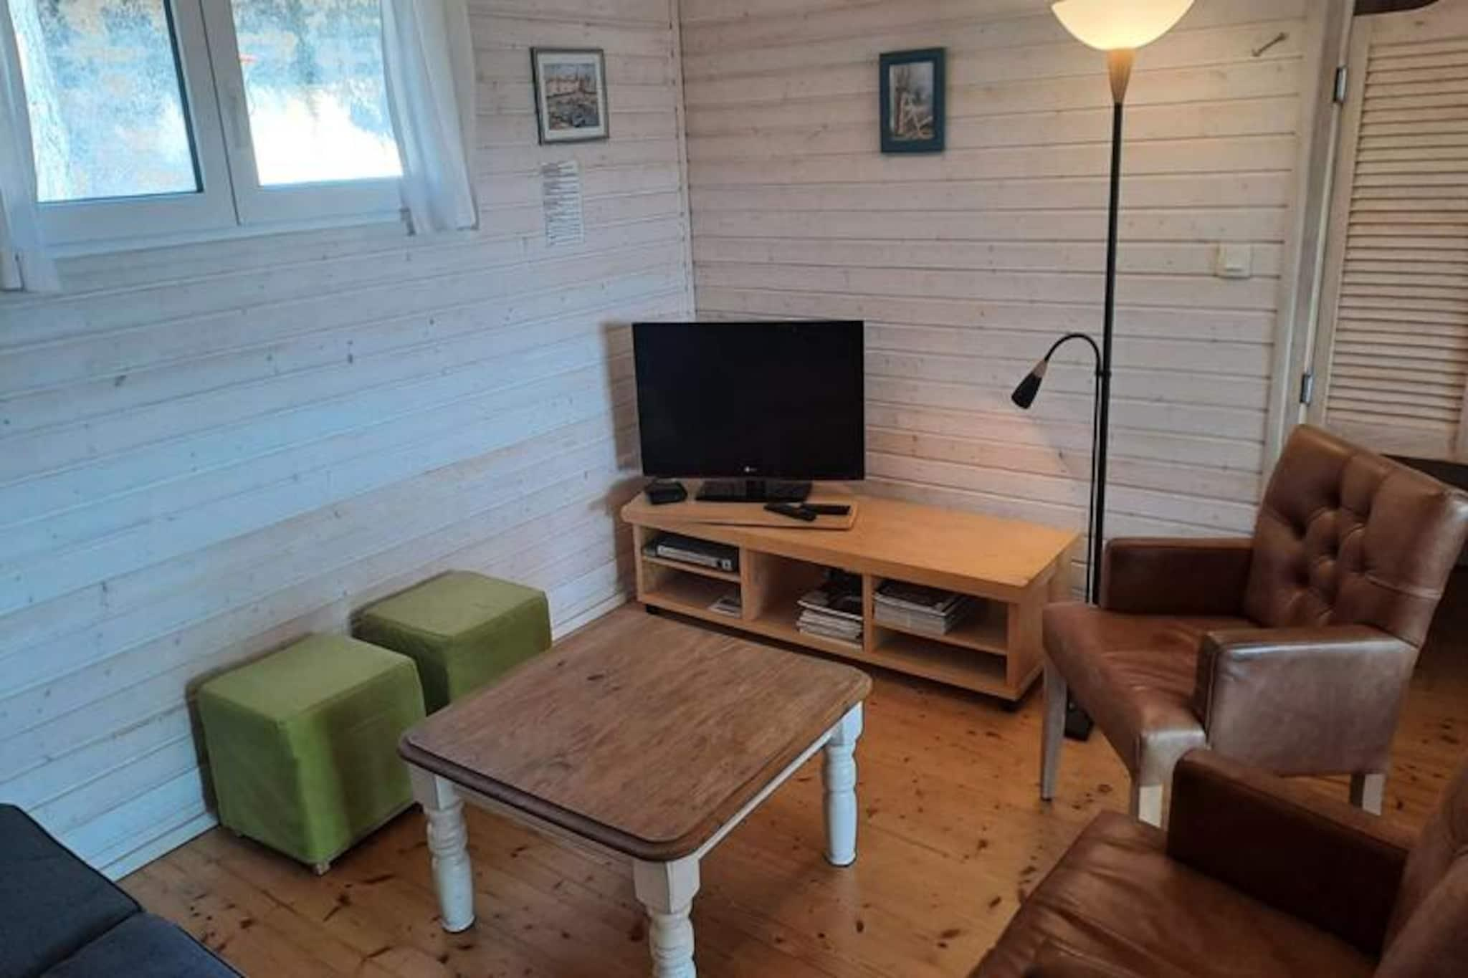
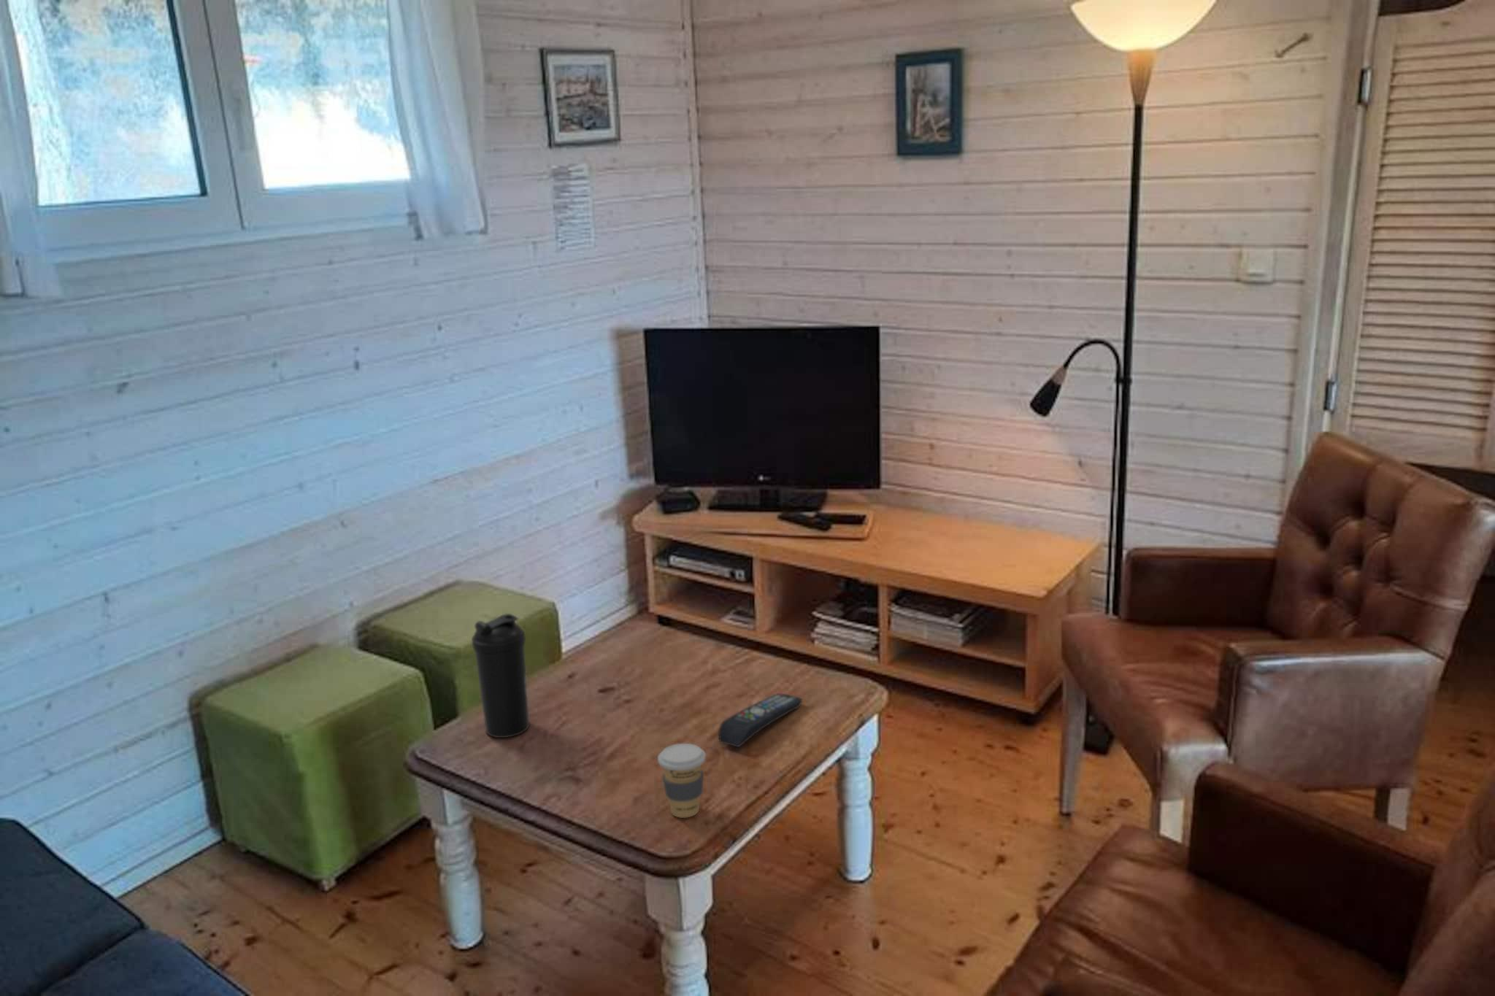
+ coffee cup [657,743,706,818]
+ water bottle [471,612,530,738]
+ remote control [718,693,803,748]
